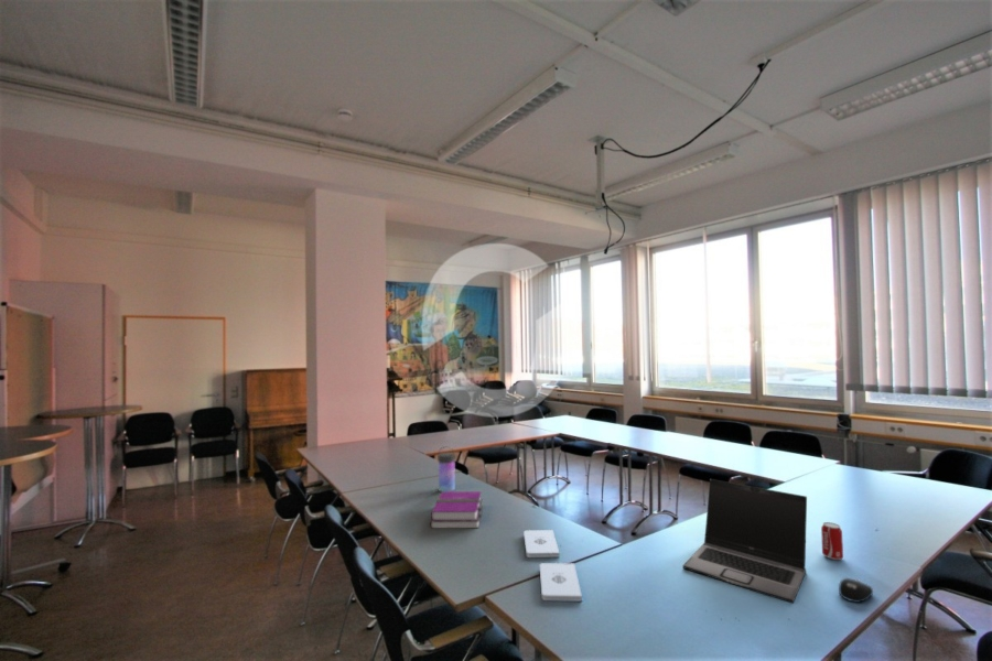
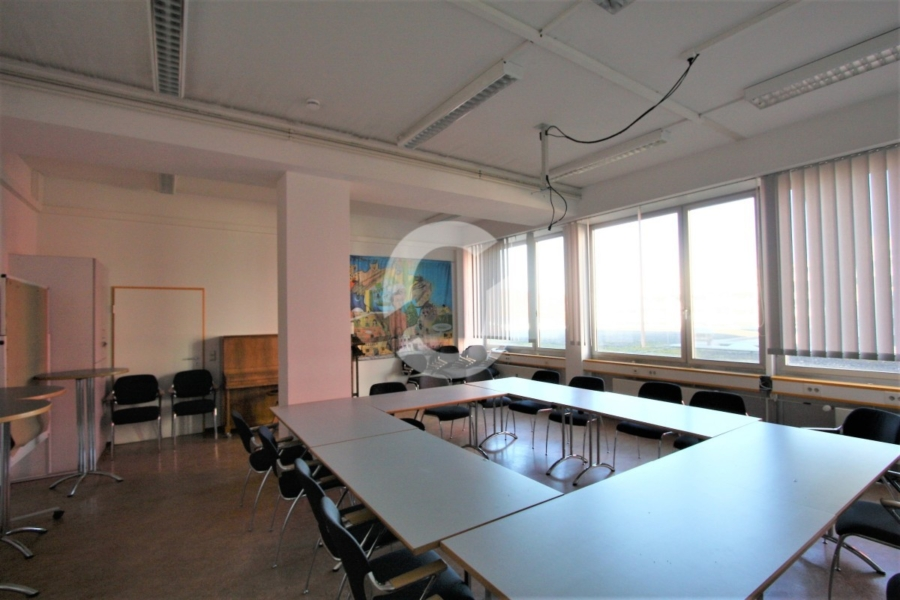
- water bottle [436,445,456,492]
- beverage can [820,521,844,561]
- computer mouse [838,577,874,604]
- notepad [522,529,561,559]
- hardback book [429,490,484,529]
- laptop [682,478,808,605]
- notepad [539,562,583,603]
